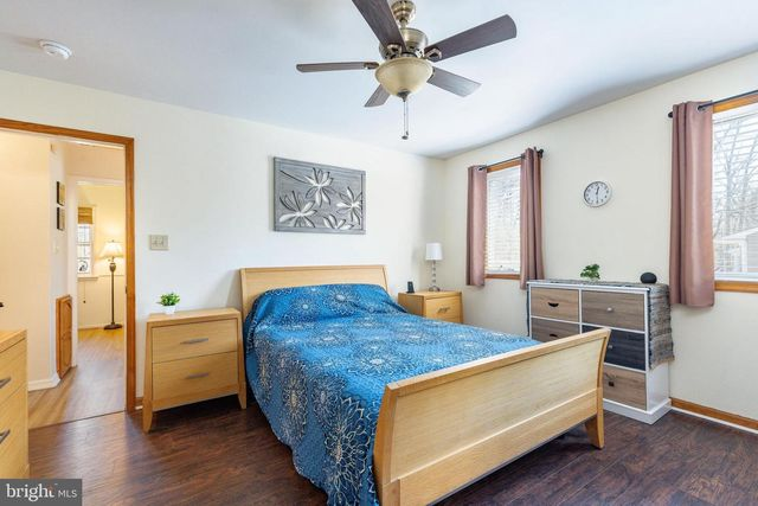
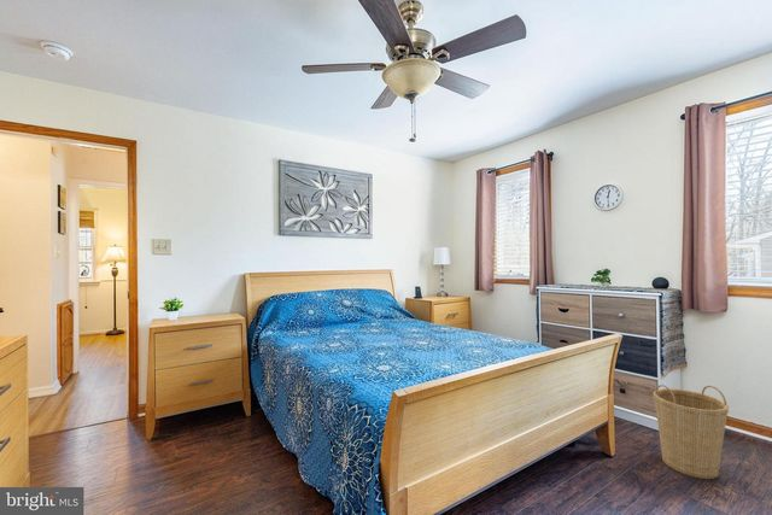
+ basket [653,384,730,480]
